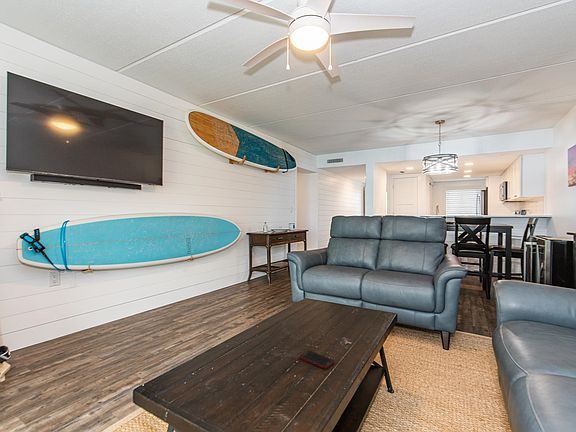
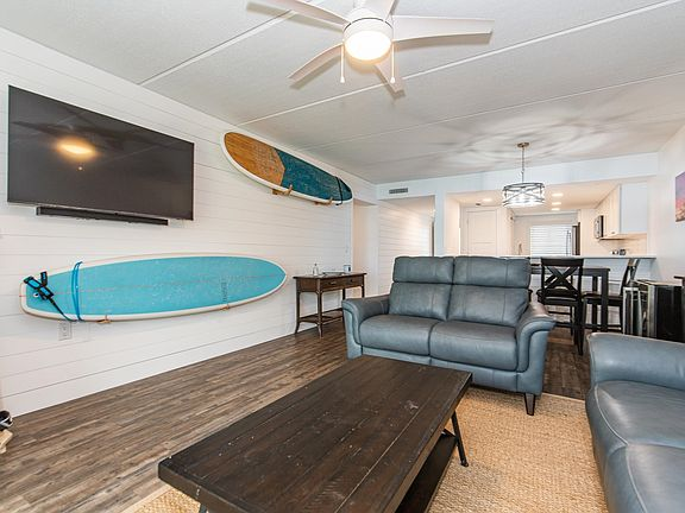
- cell phone [298,349,335,370]
